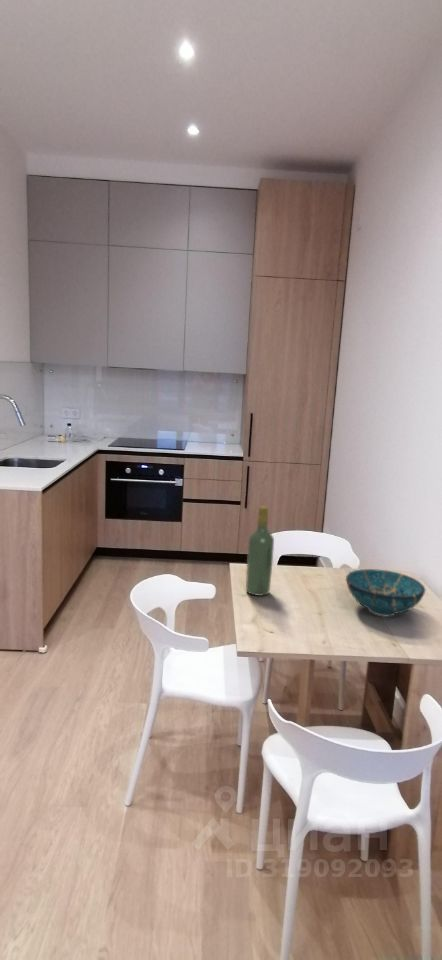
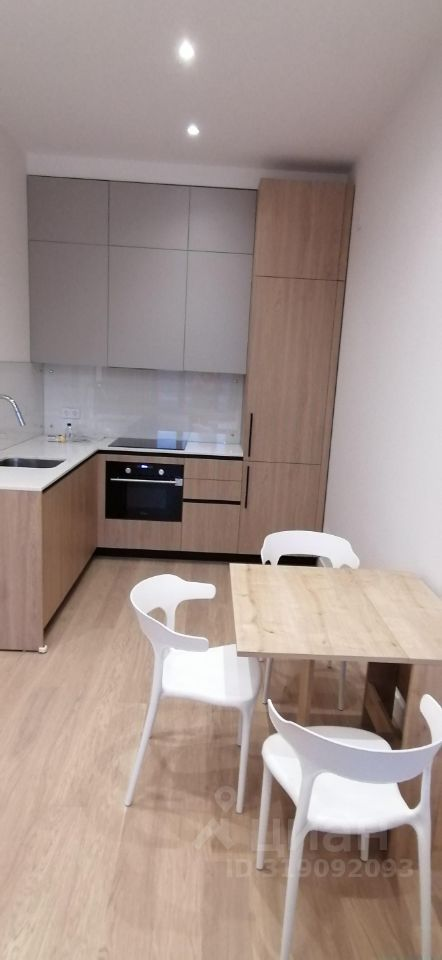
- decorative bowl [345,568,426,618]
- wine bottle [245,505,275,597]
